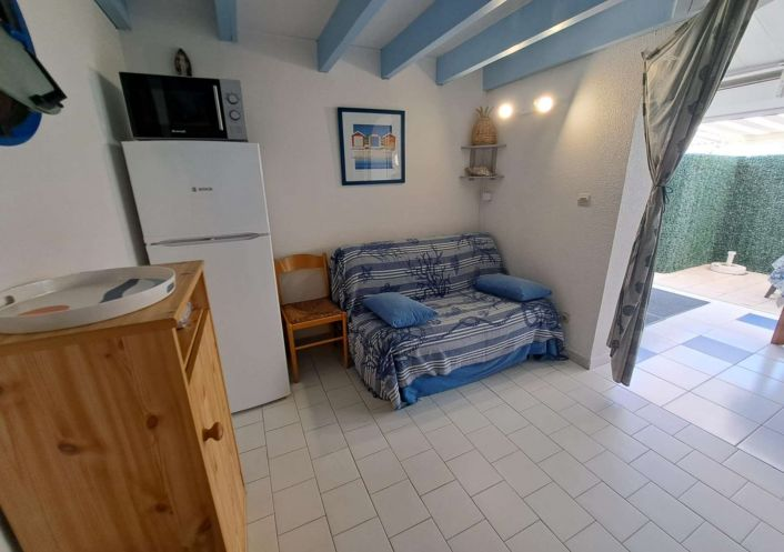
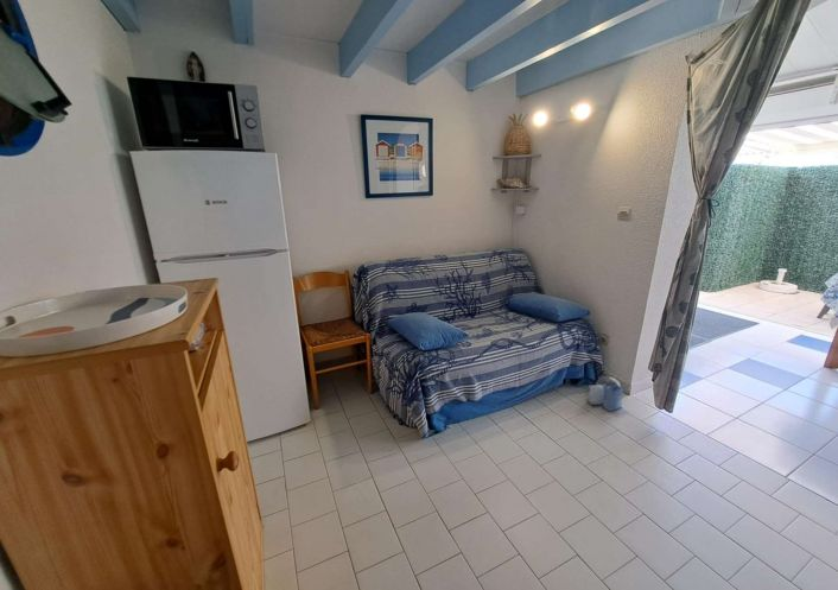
+ shopping bag [586,375,626,413]
